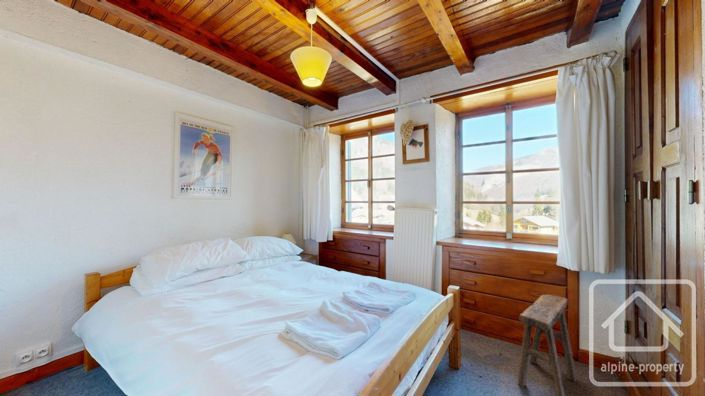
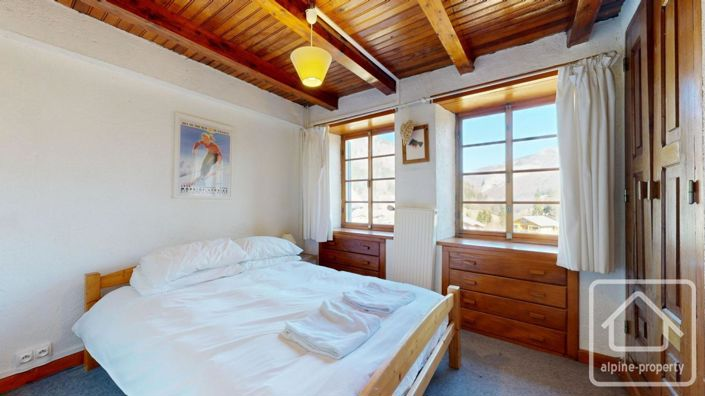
- stool [517,293,577,396]
